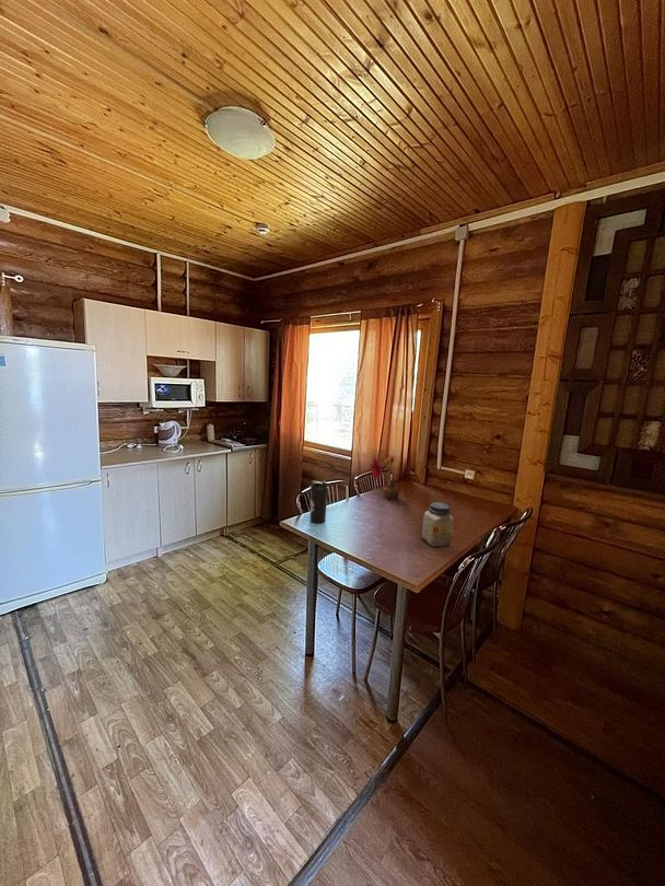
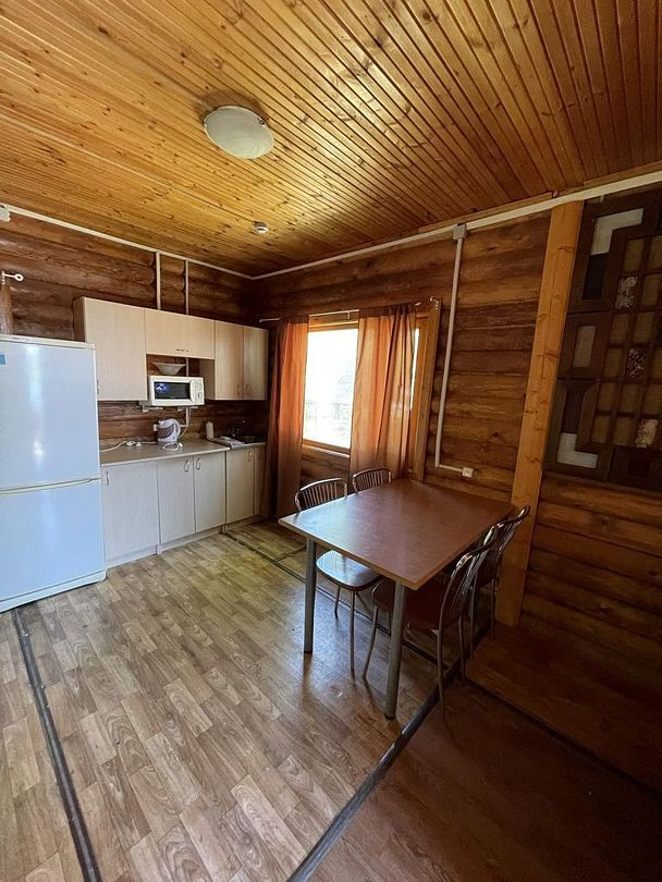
- jar [421,501,454,548]
- flower [370,455,400,501]
- water bottle [310,480,329,525]
